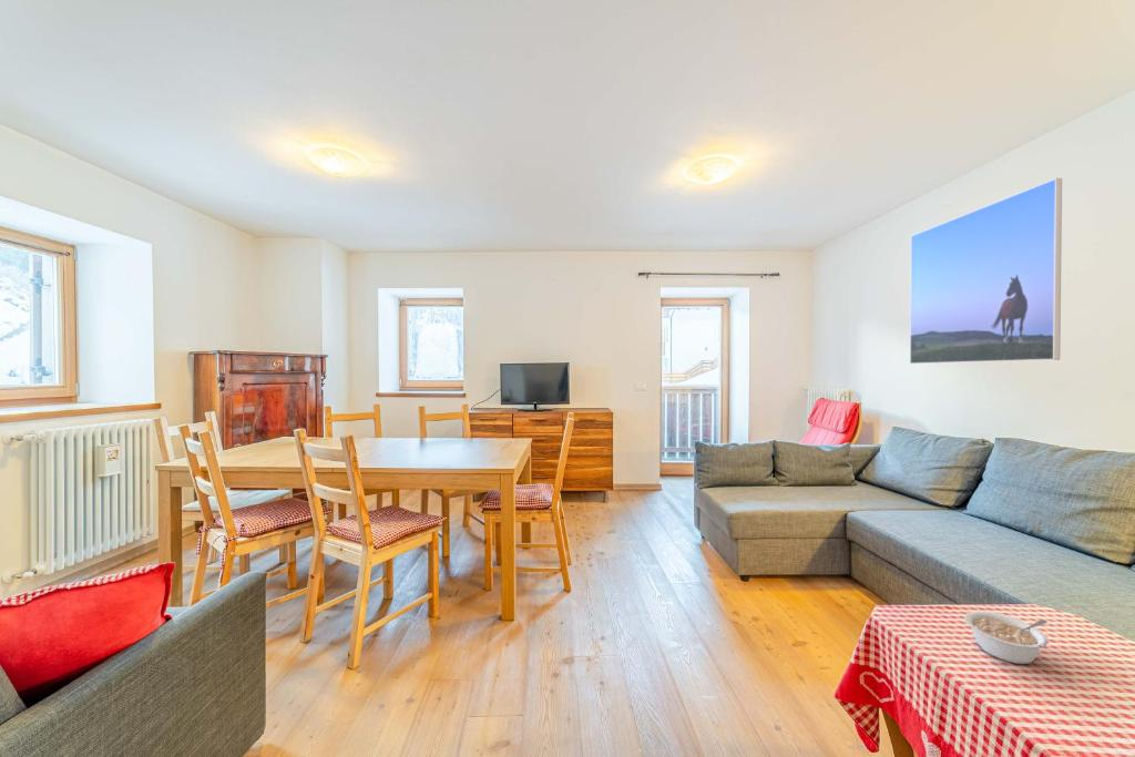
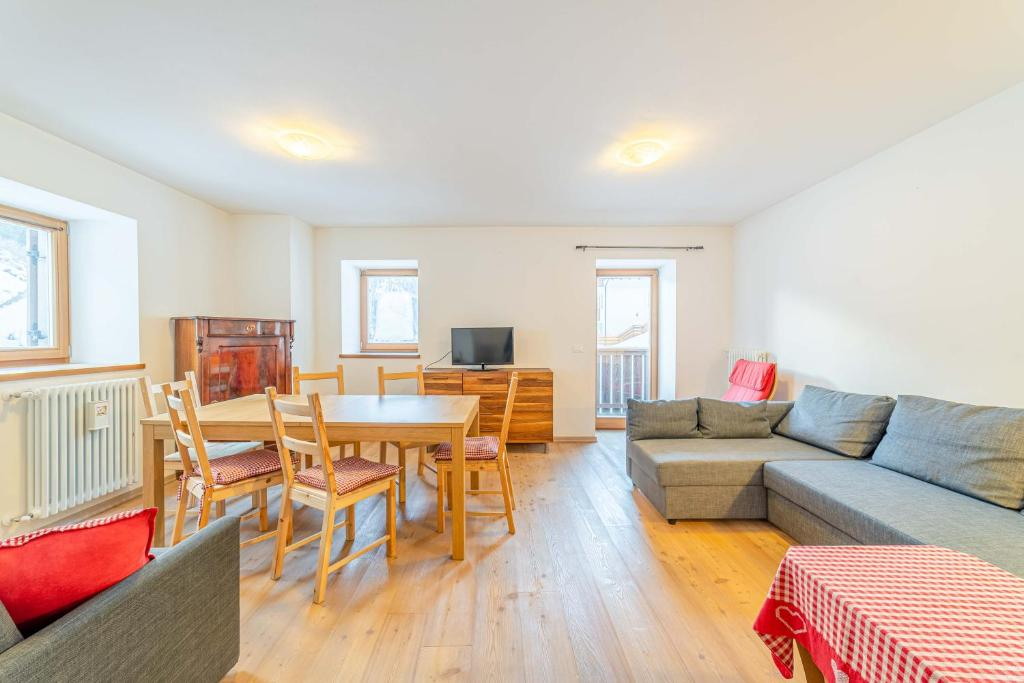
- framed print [909,177,1063,365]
- legume [964,610,1049,665]
